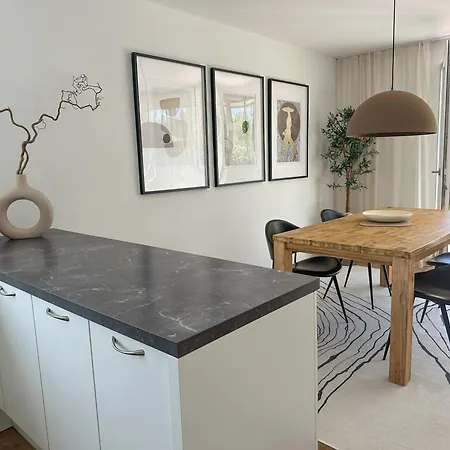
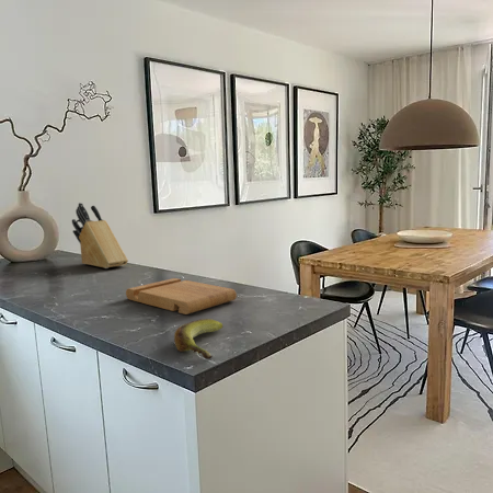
+ knife block [71,202,129,270]
+ cutting board [125,277,238,316]
+ banana [173,318,225,360]
